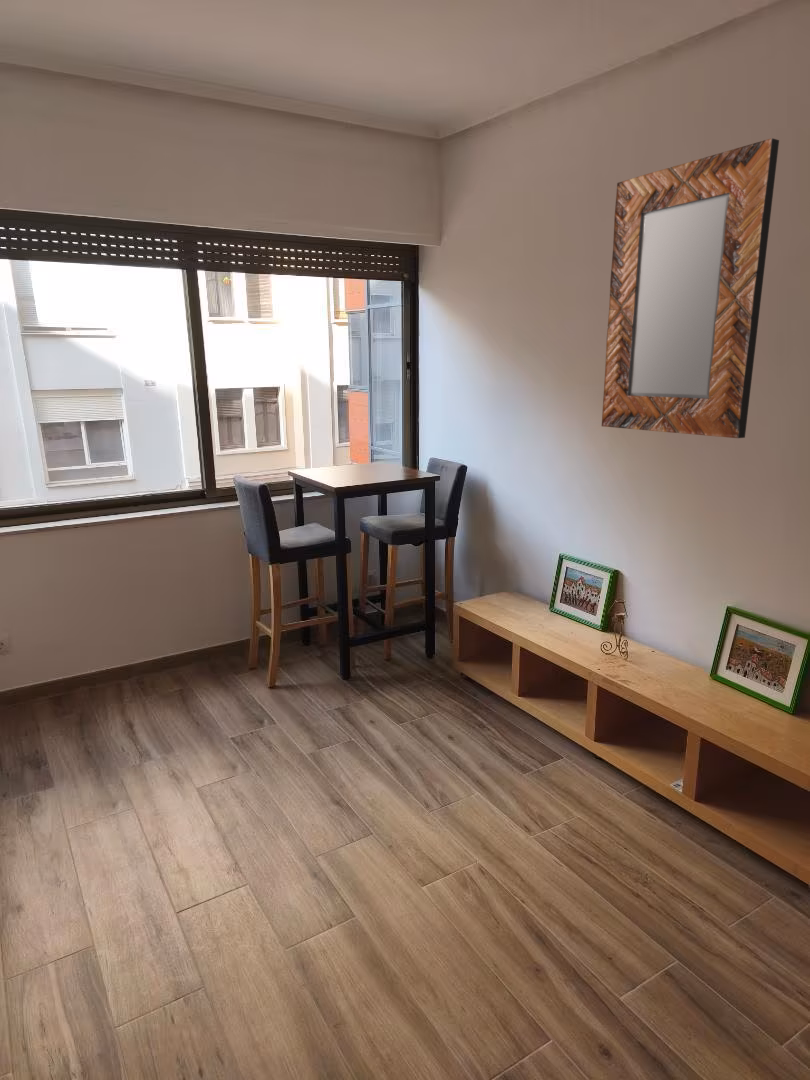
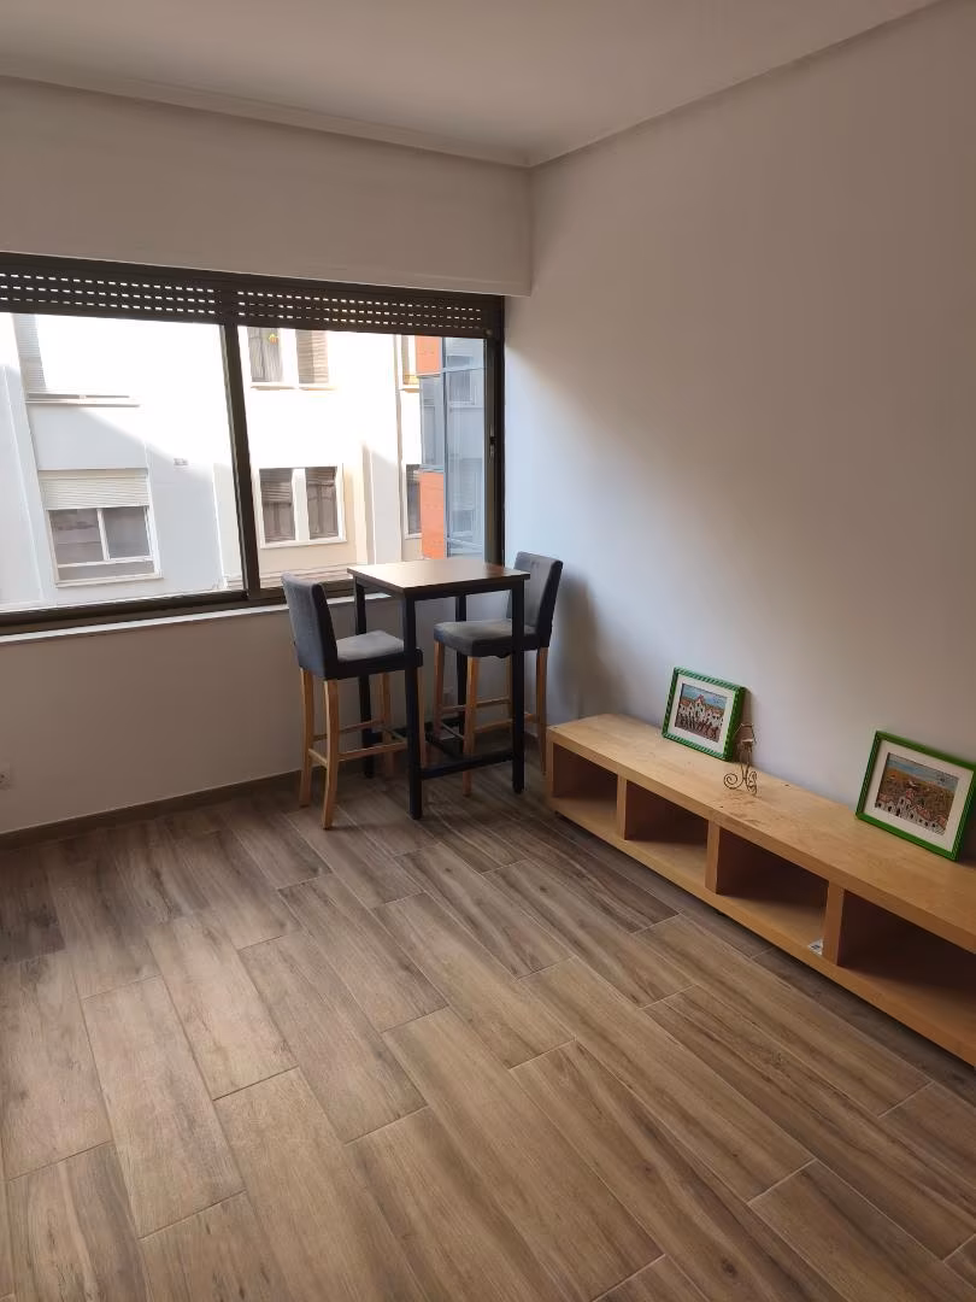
- home mirror [601,137,780,439]
